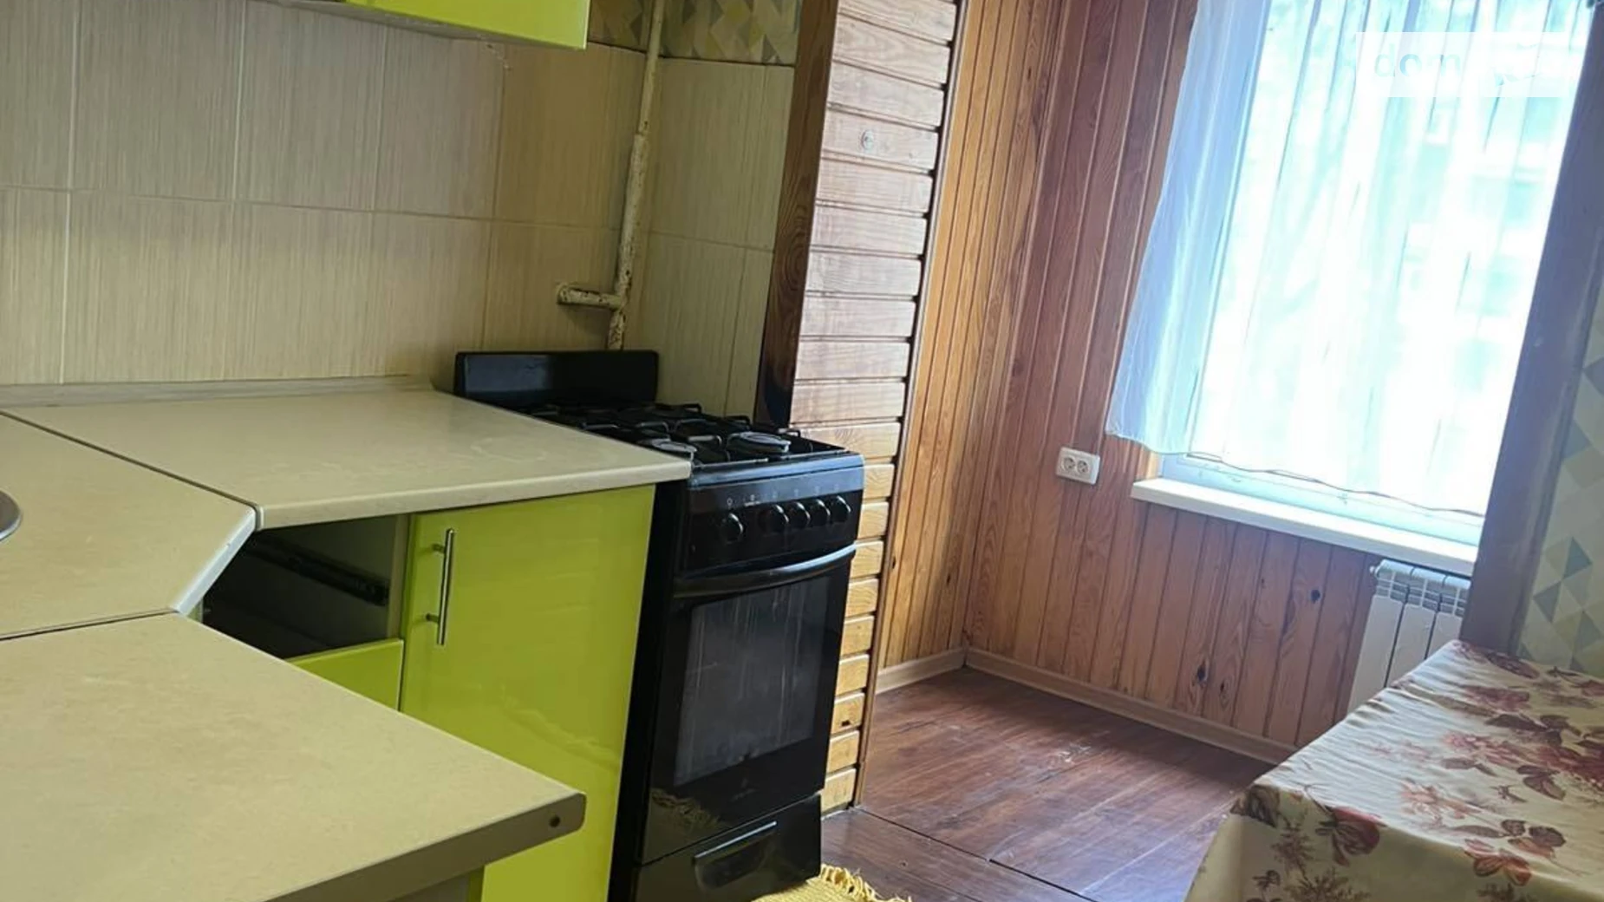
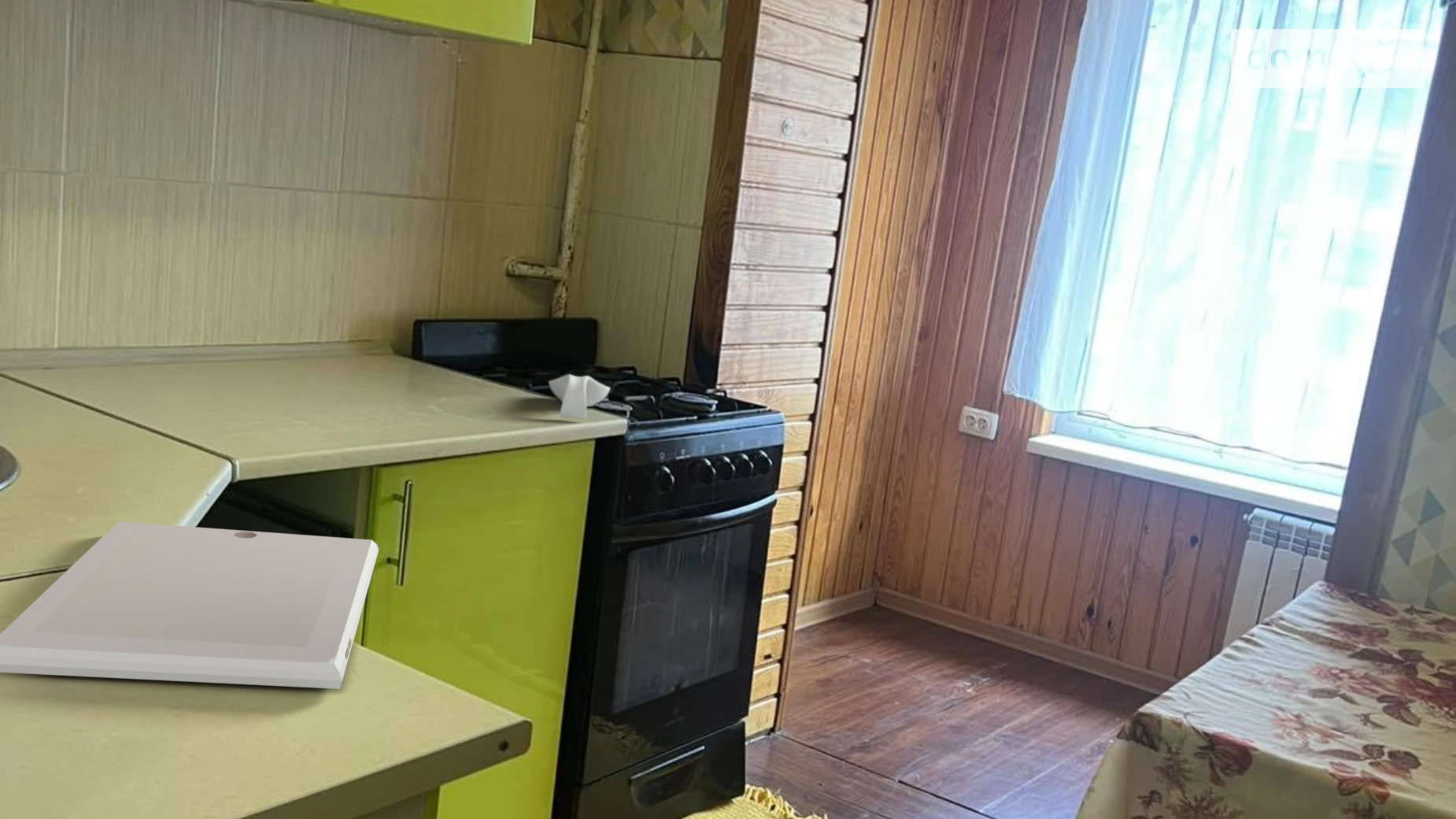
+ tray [0,521,379,690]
+ spoon rest [548,373,611,420]
